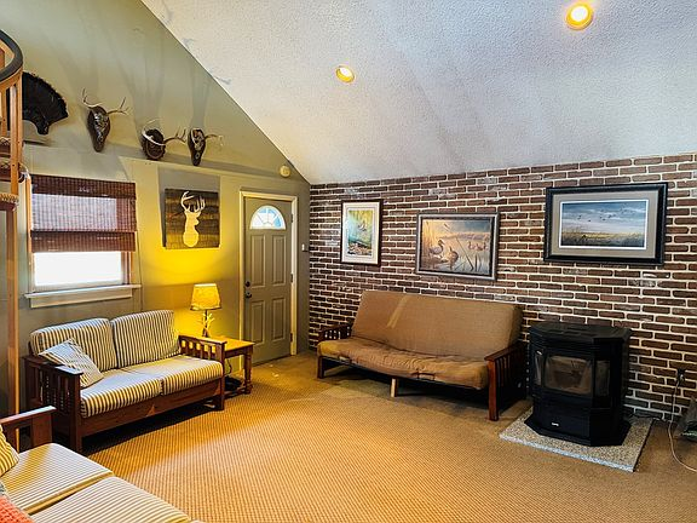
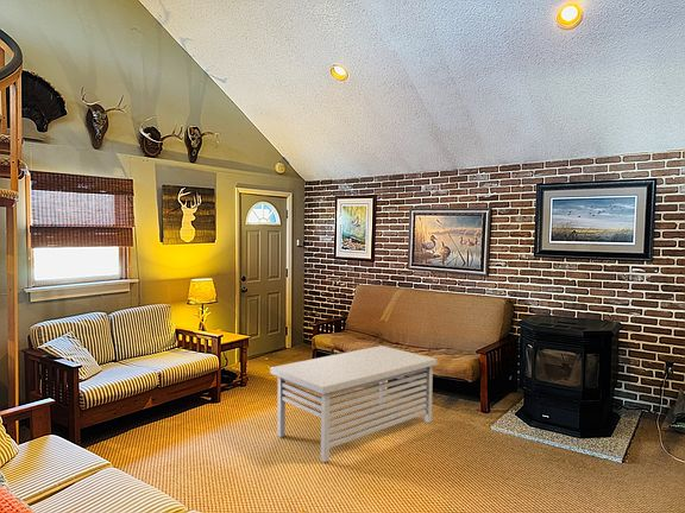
+ coffee table [269,344,438,463]
